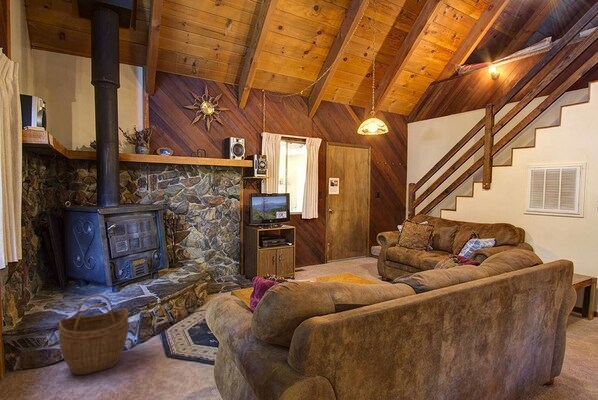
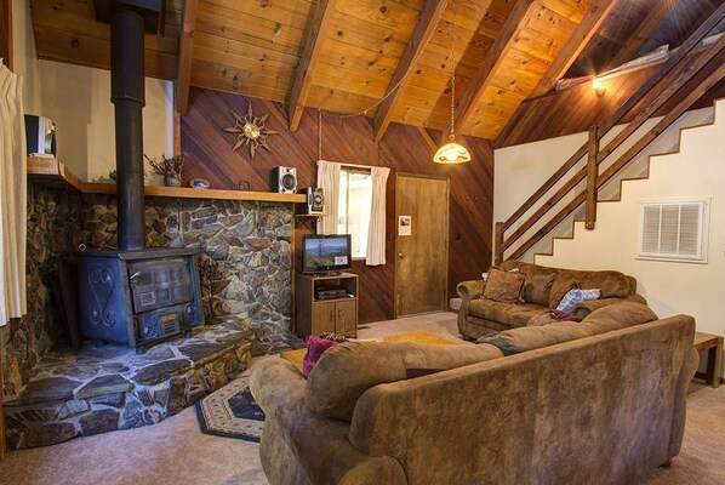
- woven basket [58,293,130,376]
